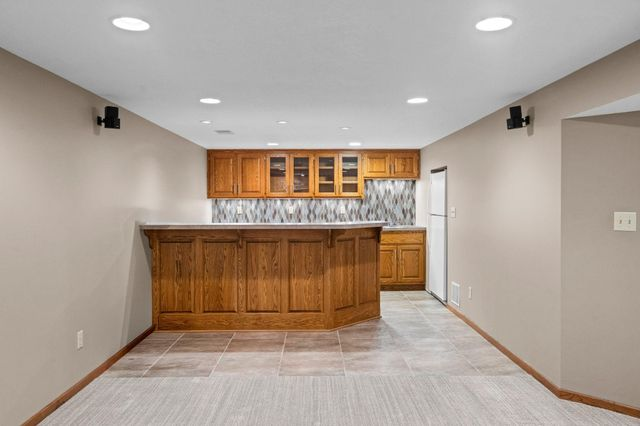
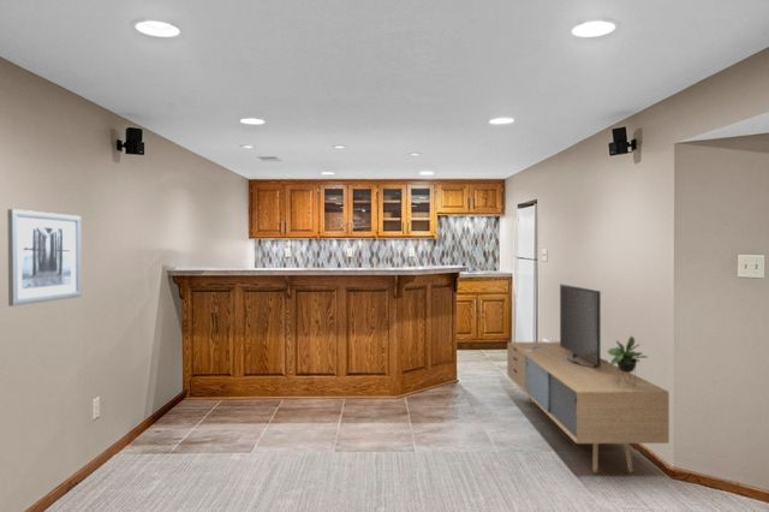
+ wall art [6,208,83,308]
+ media console [506,282,670,474]
